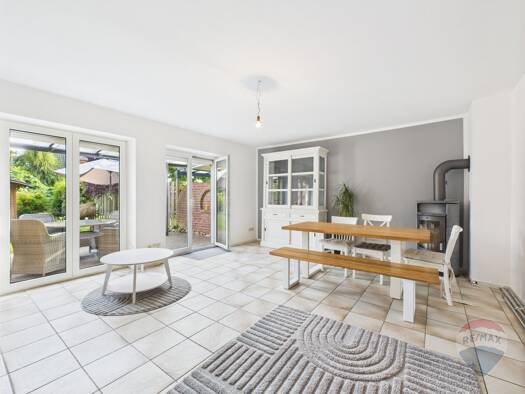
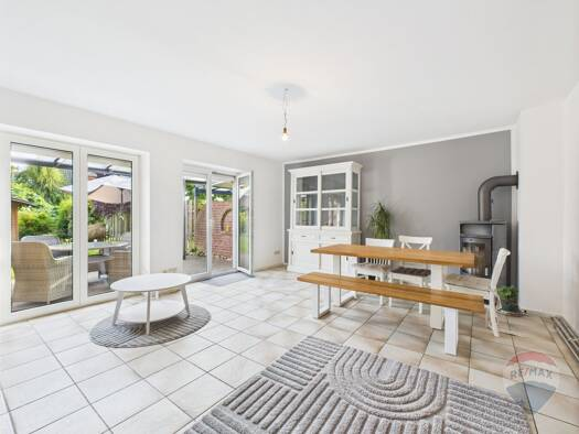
+ potted plant [495,284,524,317]
